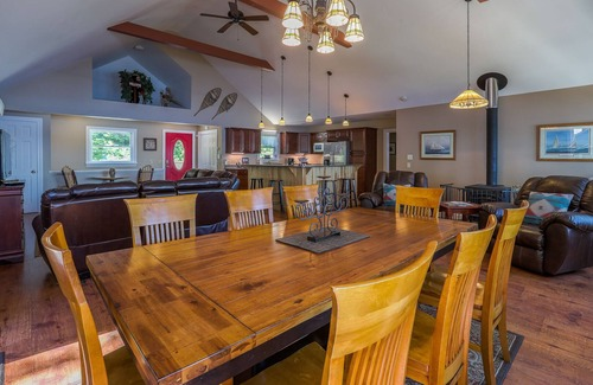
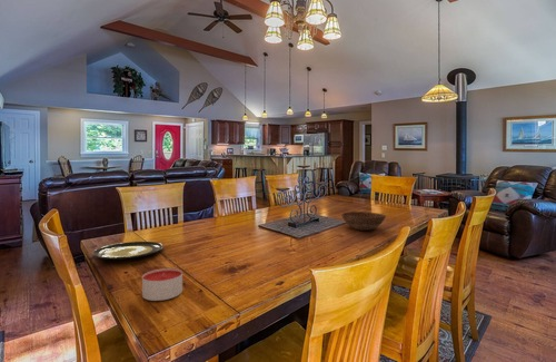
+ bowl [340,211,387,232]
+ candle [141,267,183,302]
+ plate [91,241,165,261]
